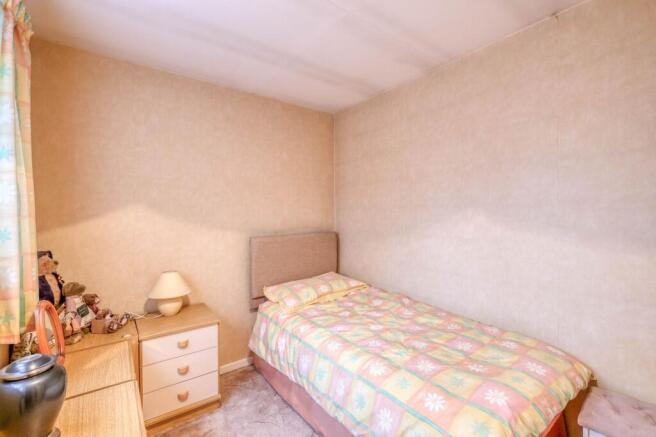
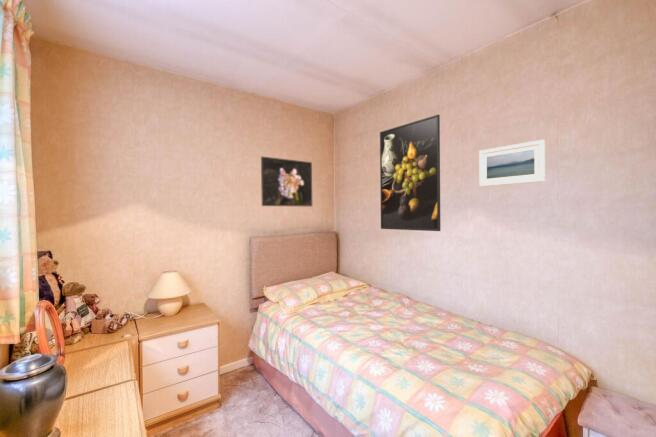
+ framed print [379,114,442,232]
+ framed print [260,156,313,207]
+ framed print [478,139,546,188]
